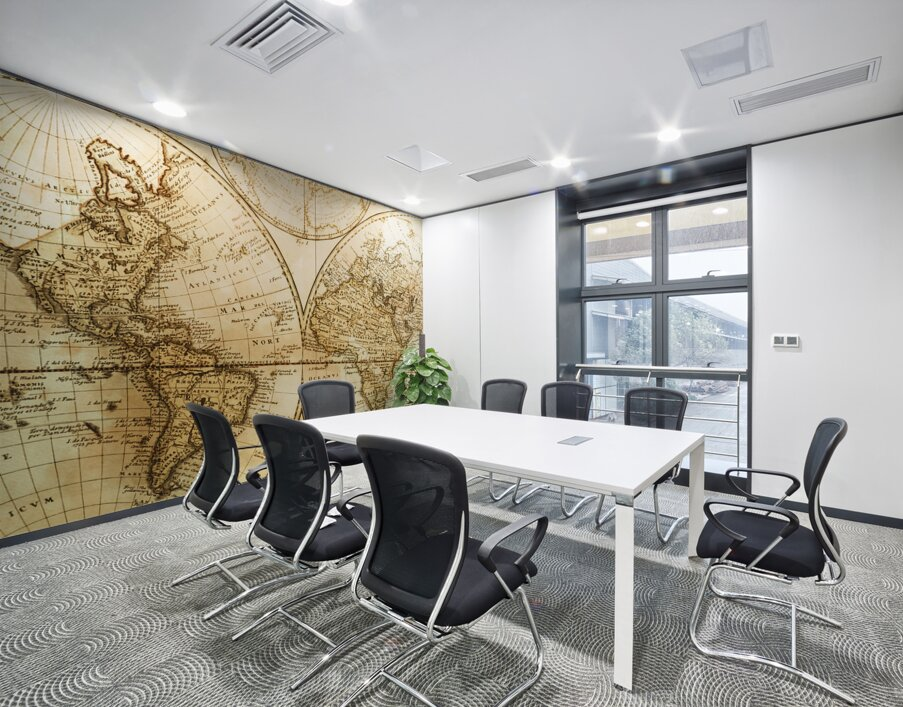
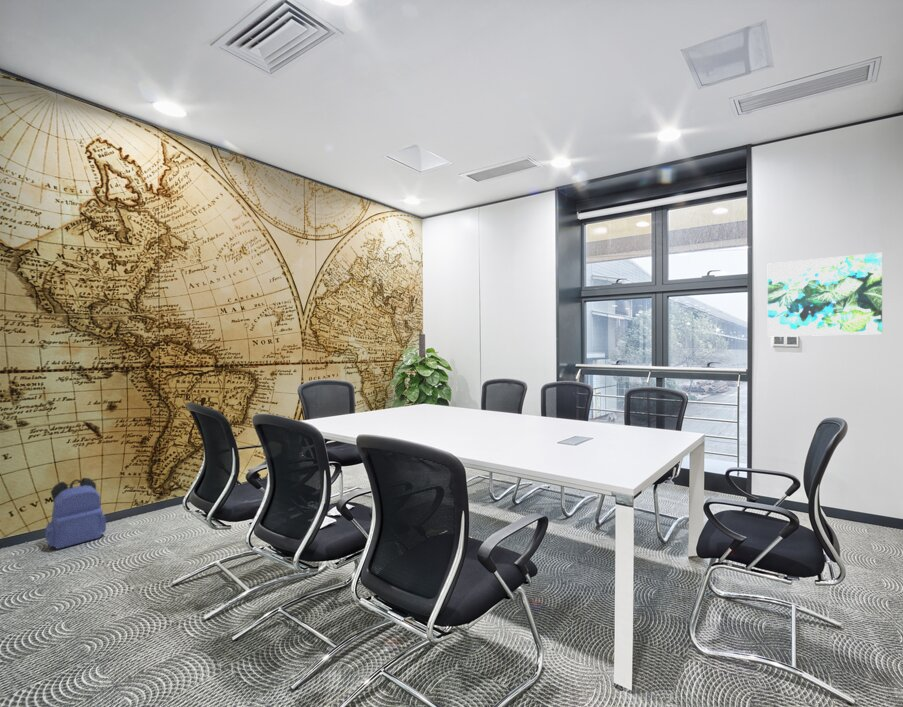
+ backpack [44,477,107,550]
+ wall art [767,252,883,337]
